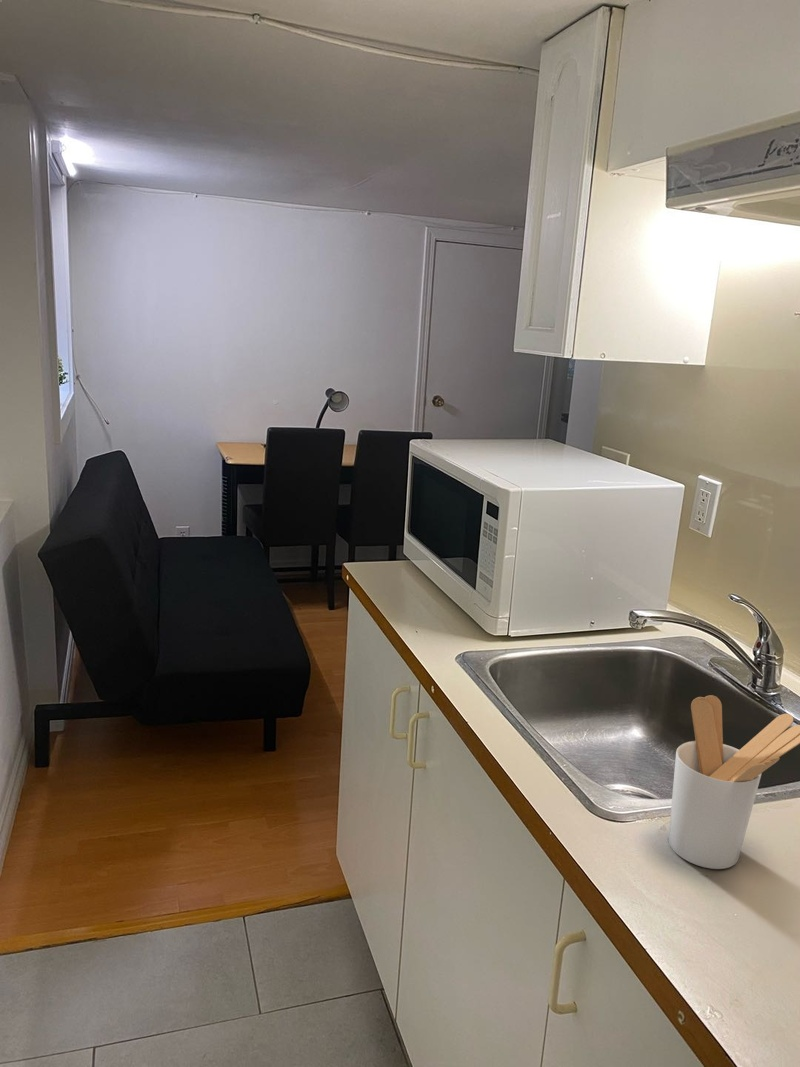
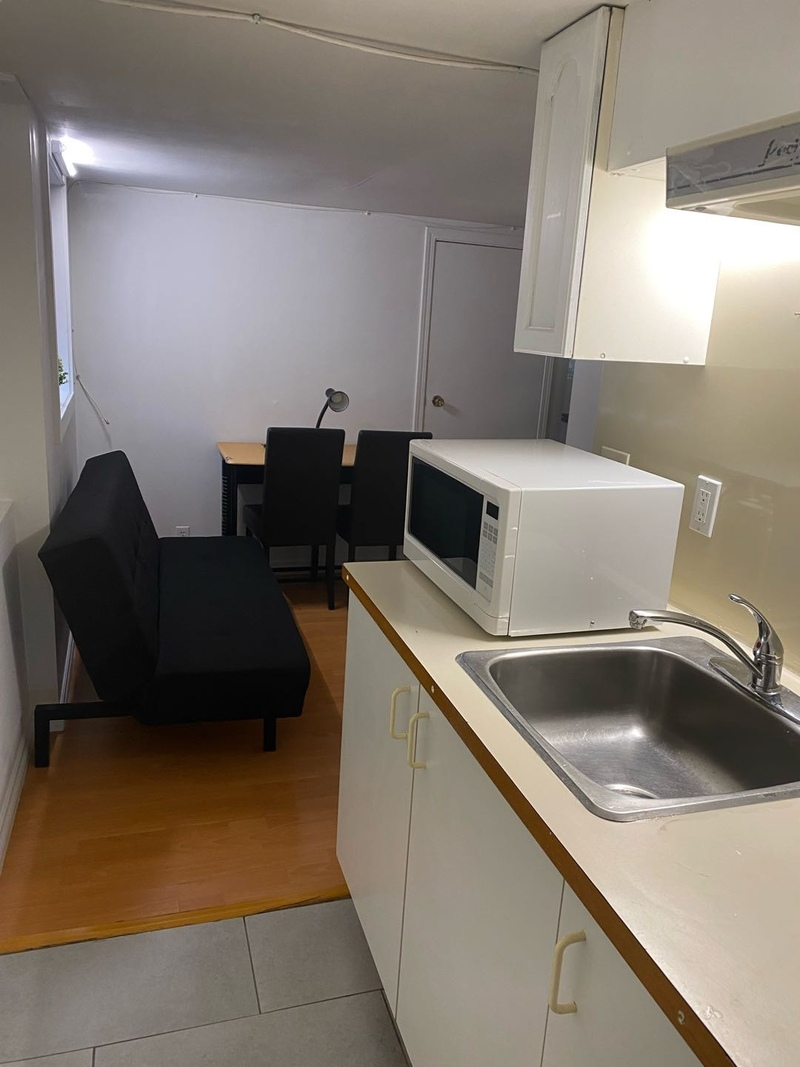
- utensil holder [668,694,800,870]
